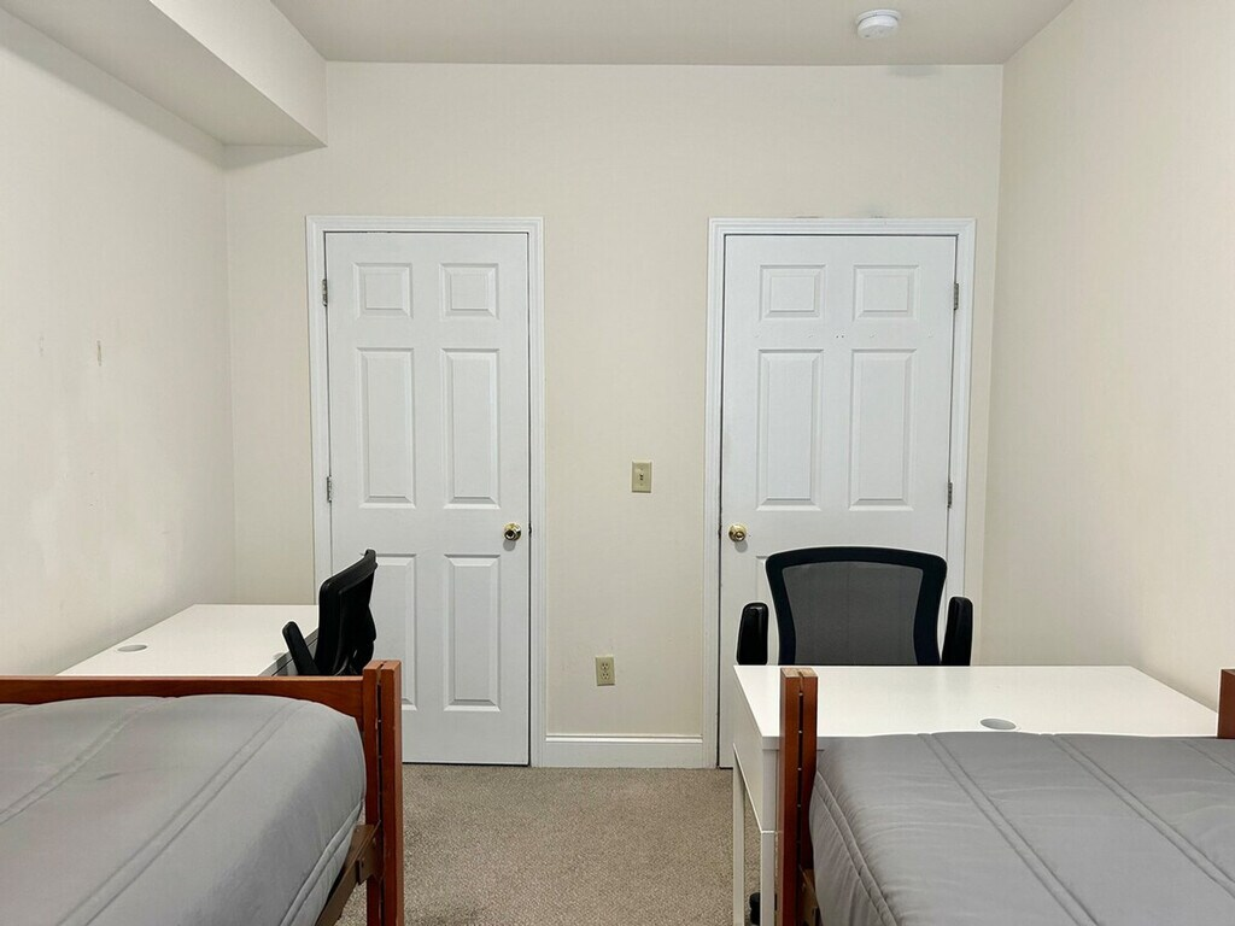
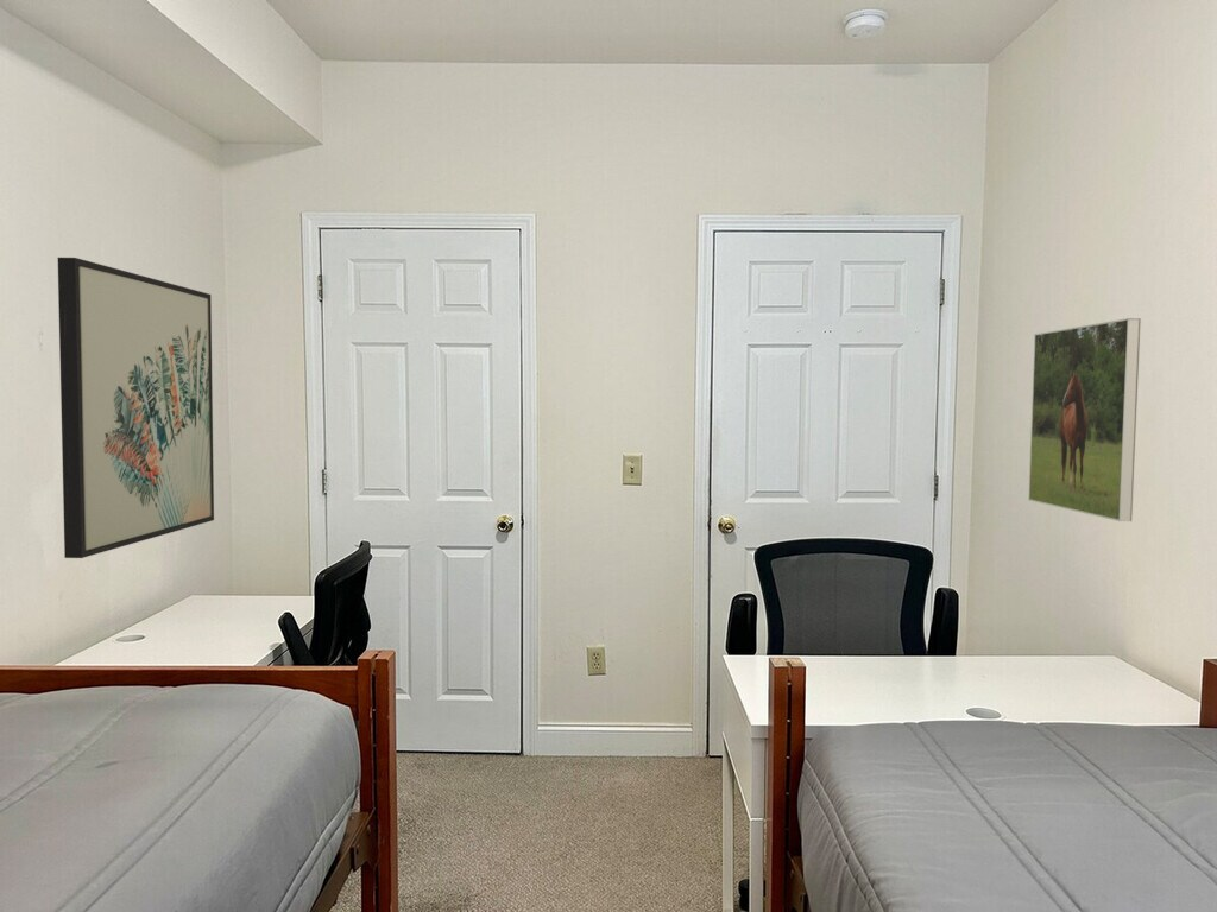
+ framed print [1027,317,1142,522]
+ wall art [57,256,215,559]
